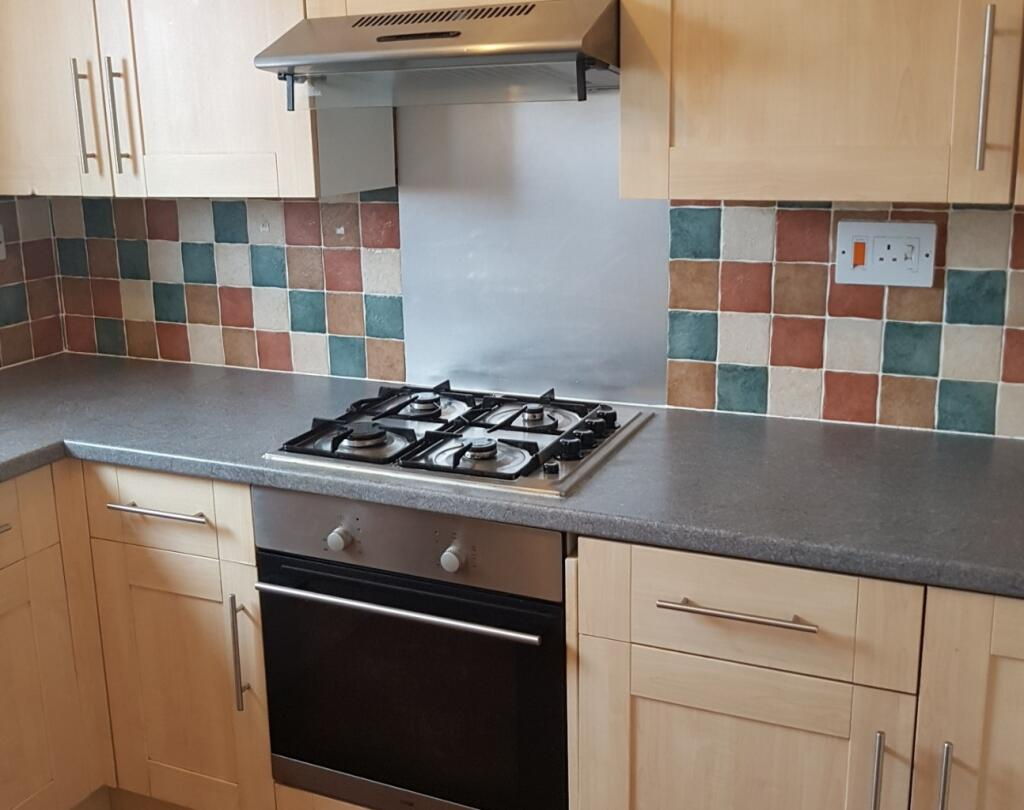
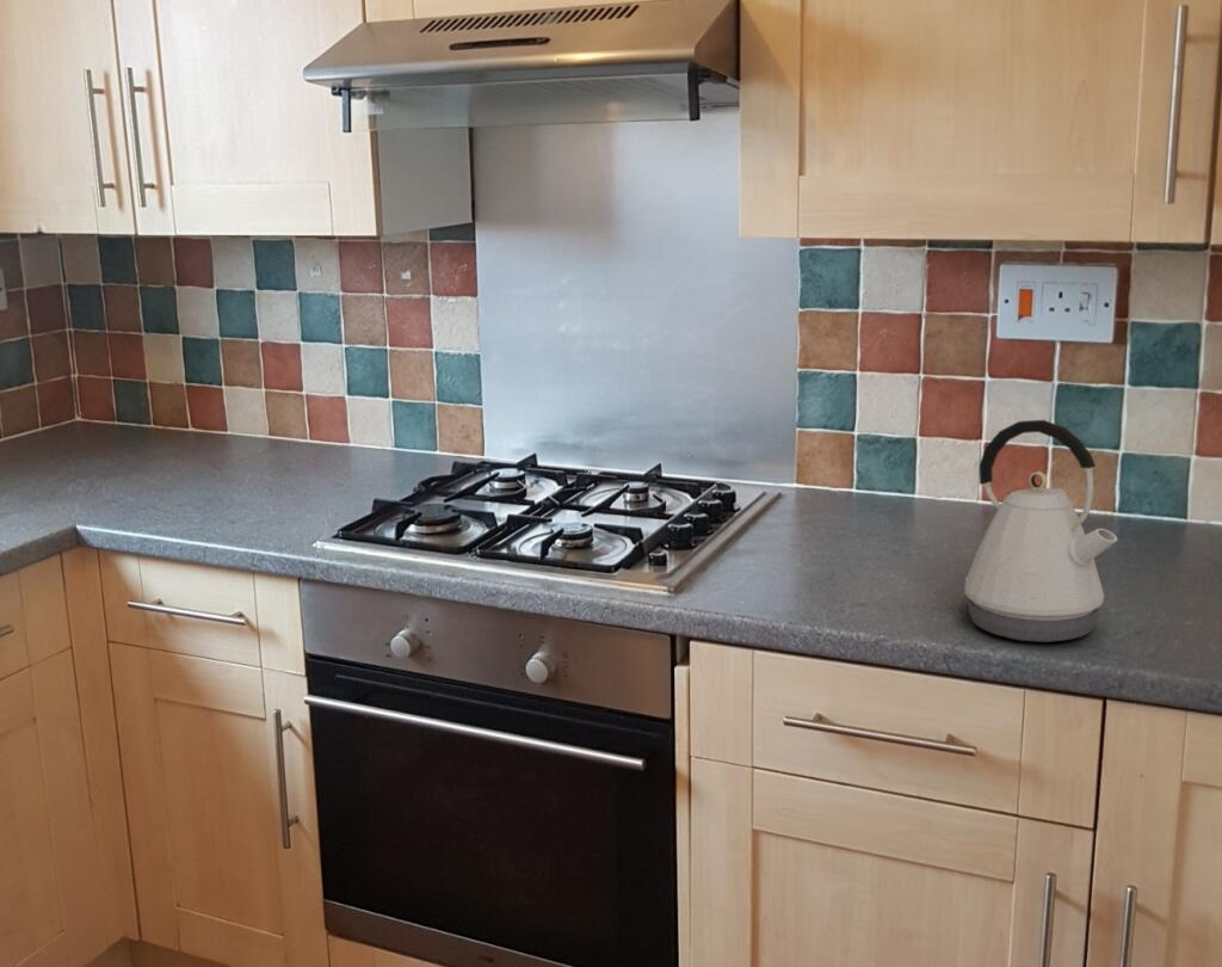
+ kettle [963,419,1118,643]
